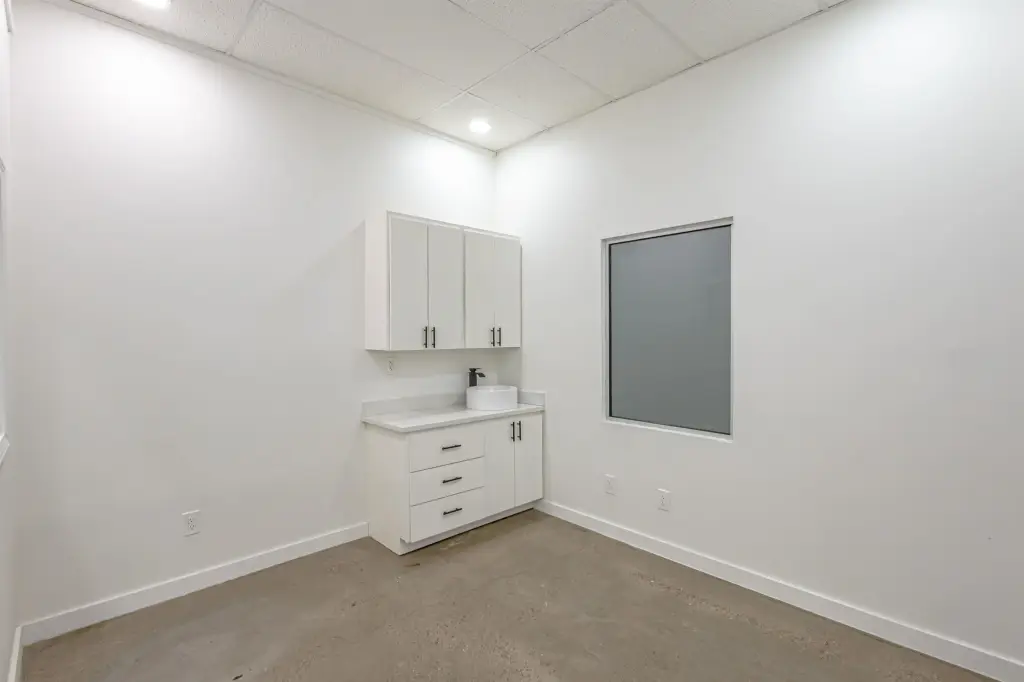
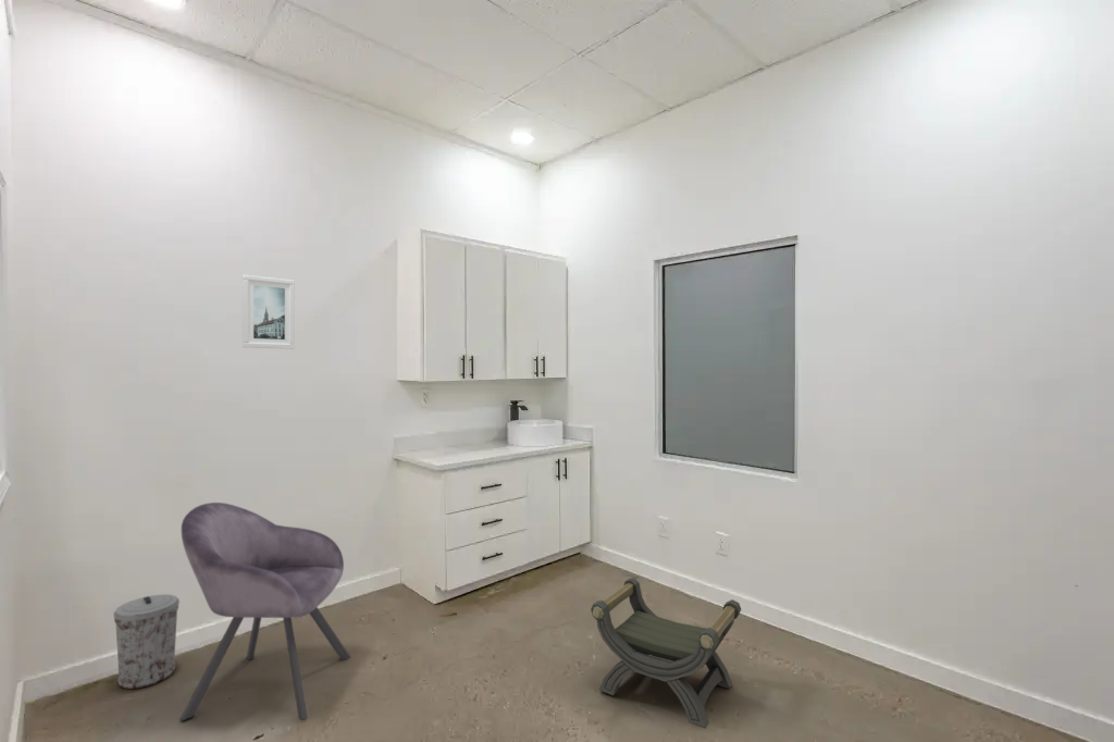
+ chair [180,502,351,721]
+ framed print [242,274,296,350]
+ trash can [113,594,181,690]
+ stool [590,577,742,729]
